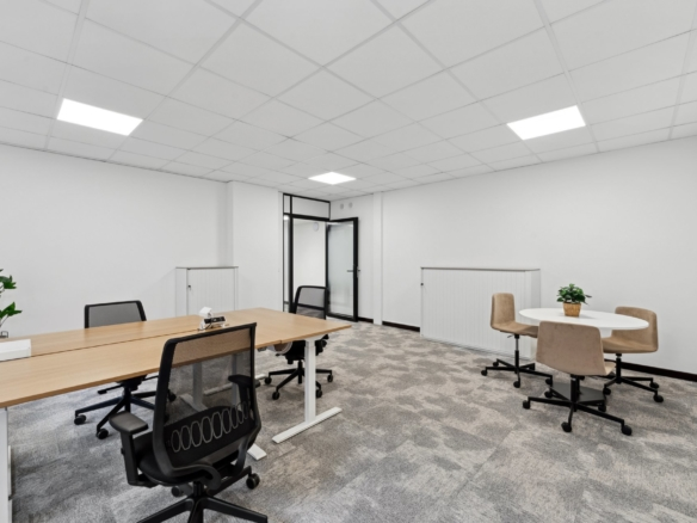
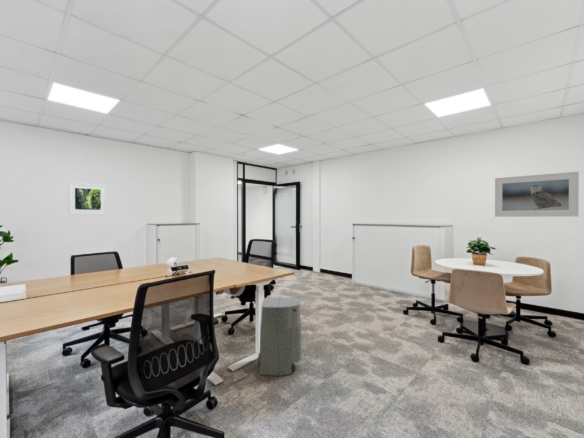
+ air purifier [255,297,302,376]
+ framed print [494,171,580,218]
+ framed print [67,182,107,215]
